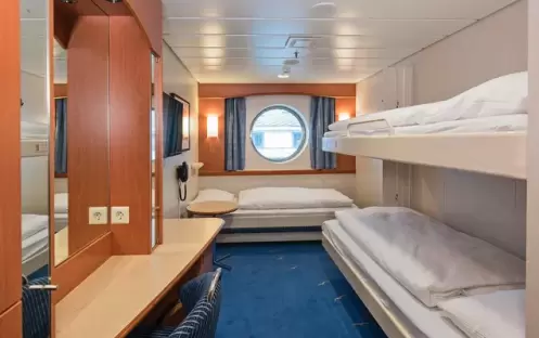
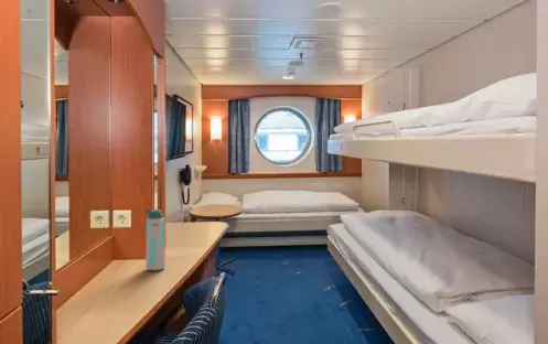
+ water bottle [143,208,166,271]
